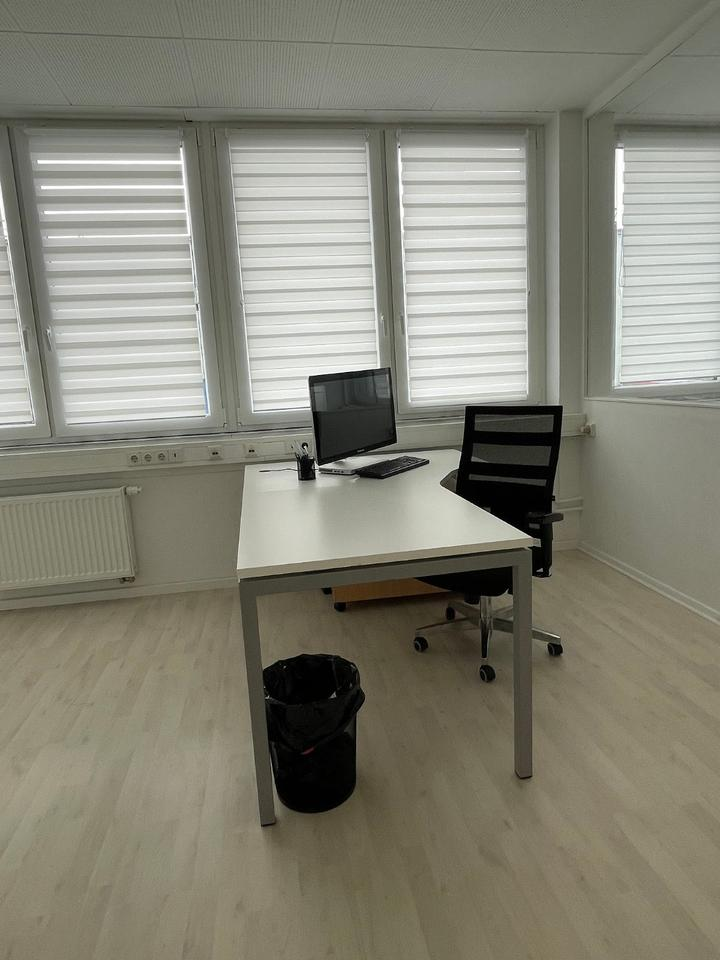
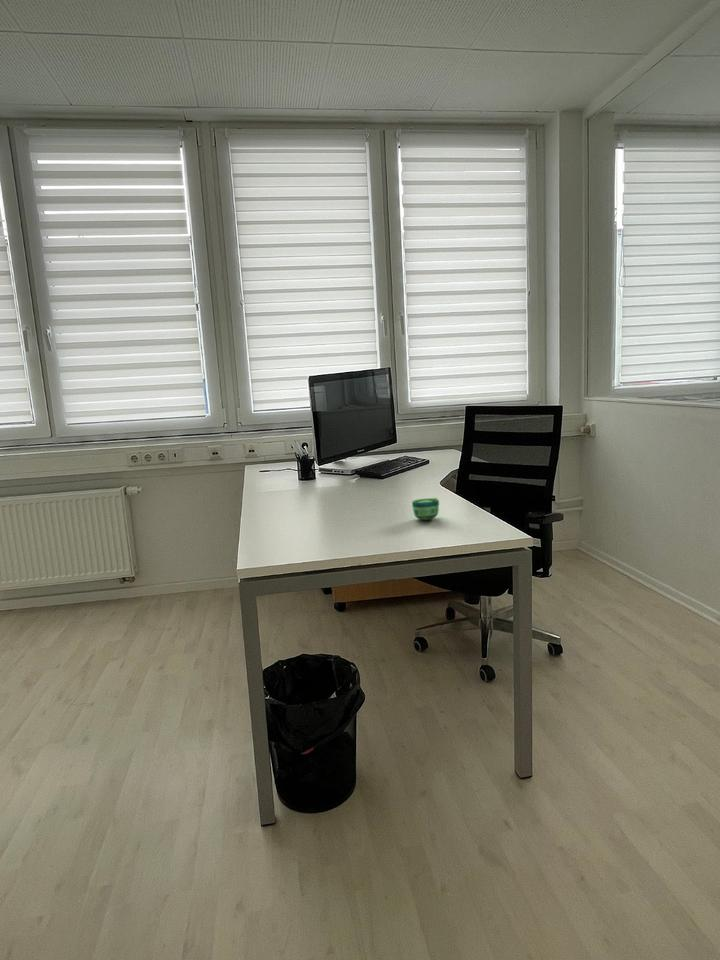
+ cup [411,497,440,521]
